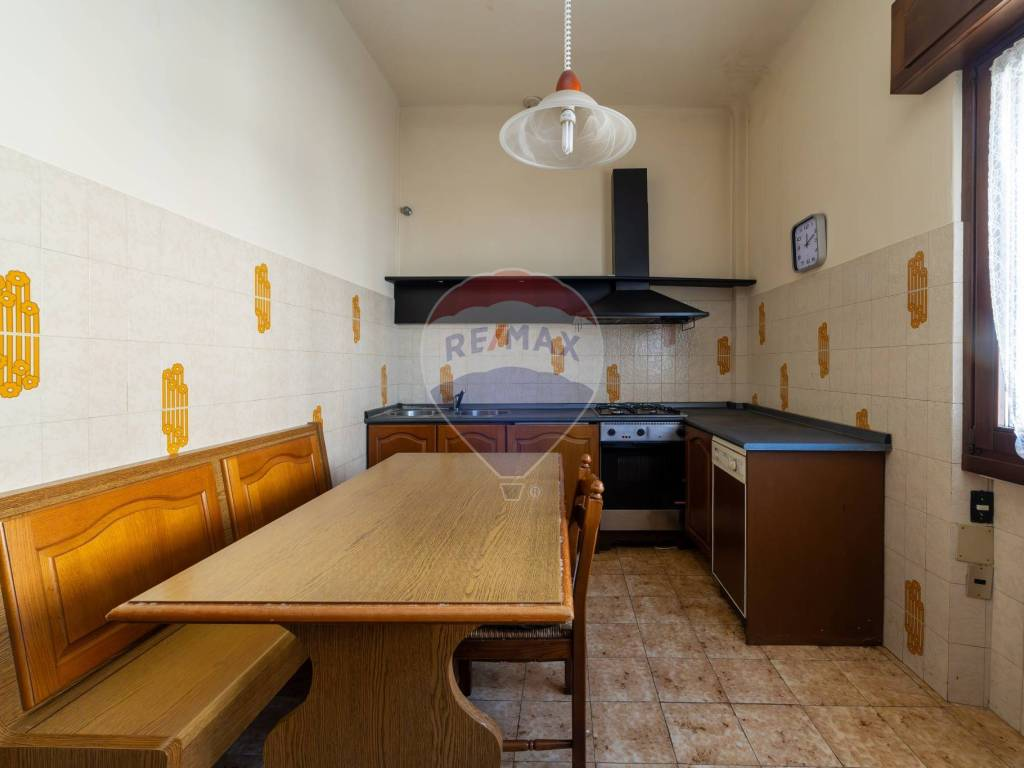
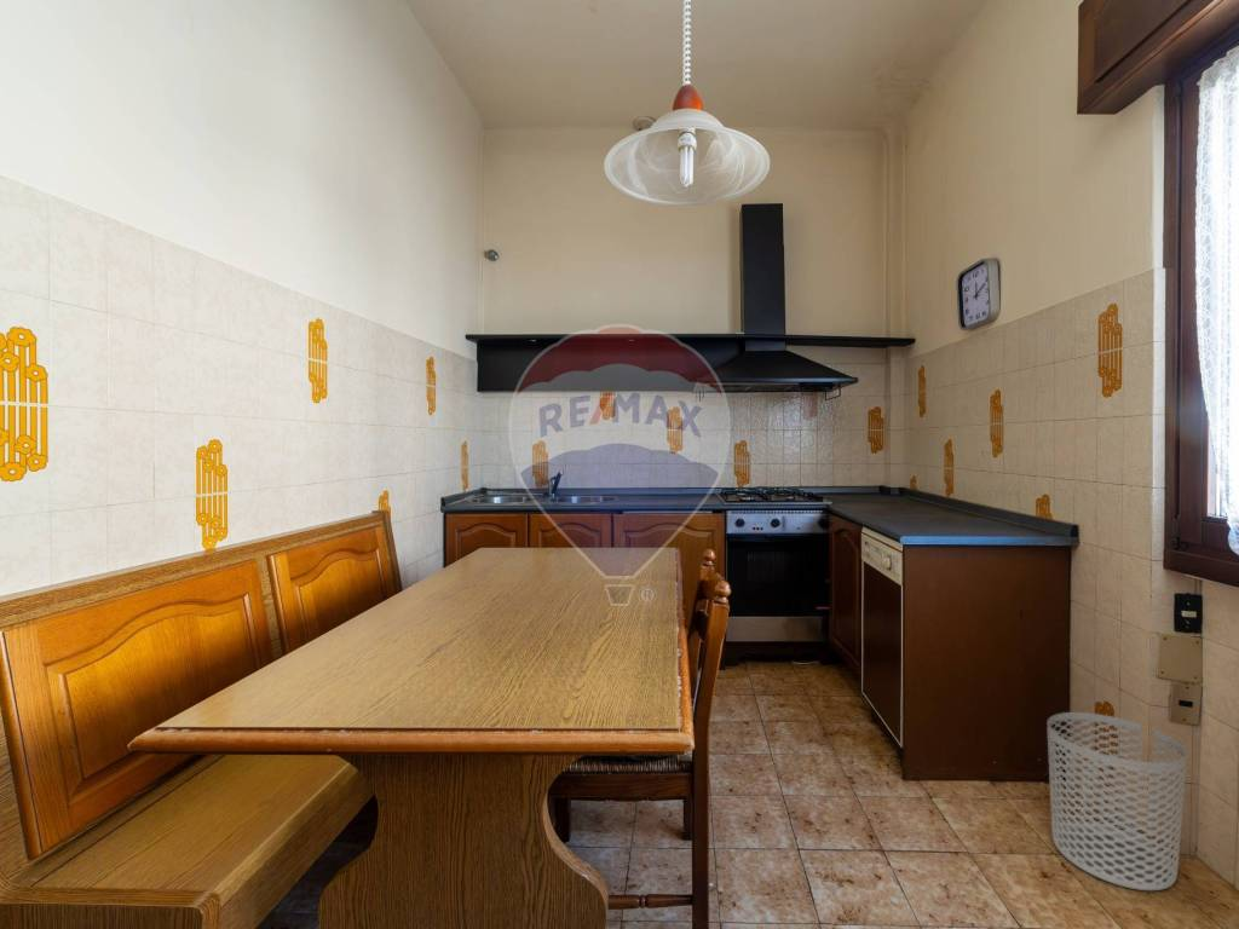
+ waste bin [1047,711,1187,892]
